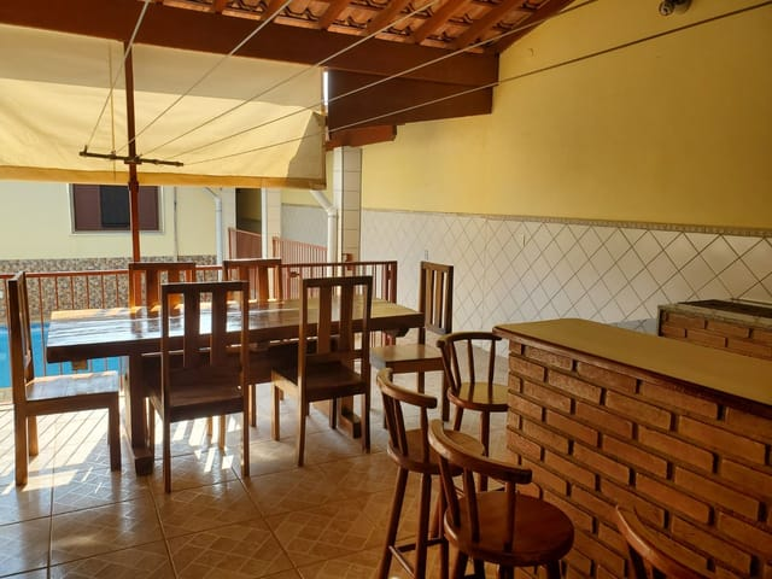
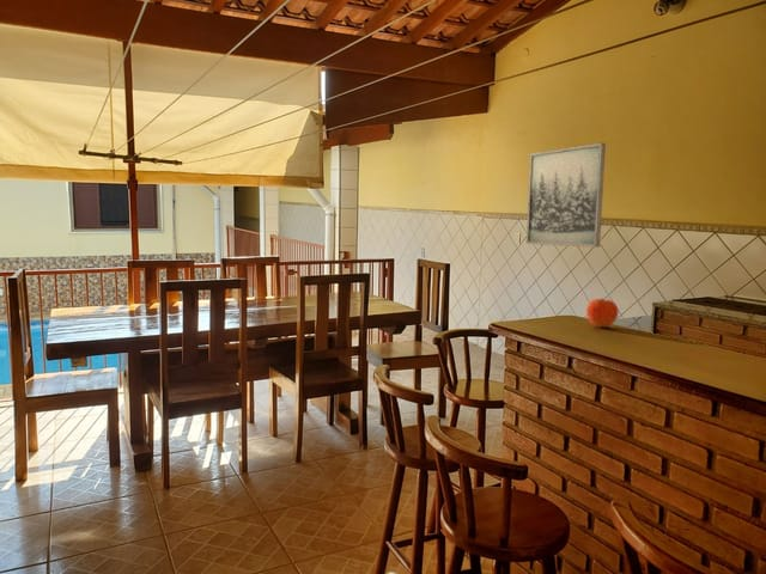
+ fruit [585,298,620,329]
+ wall art [525,142,607,248]
